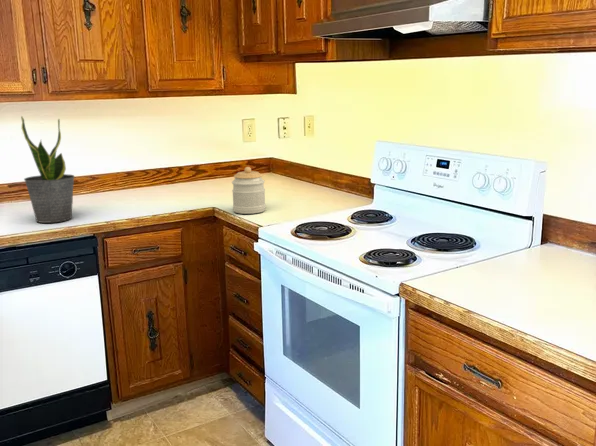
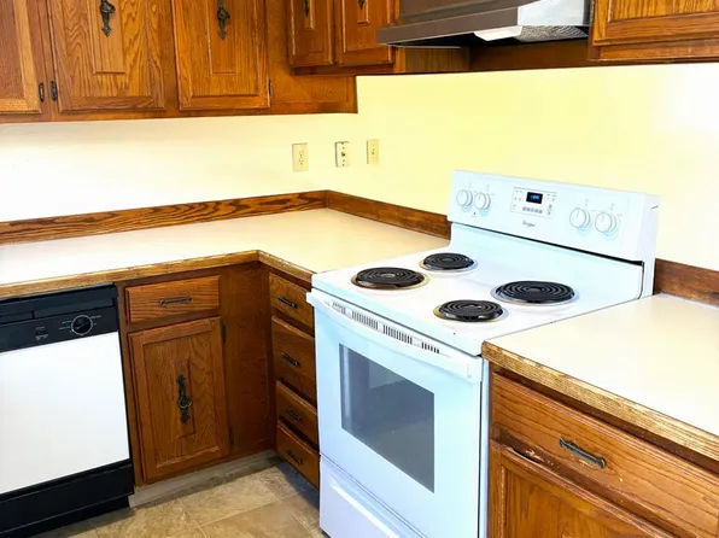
- potted plant [20,115,76,224]
- jar [231,166,267,215]
